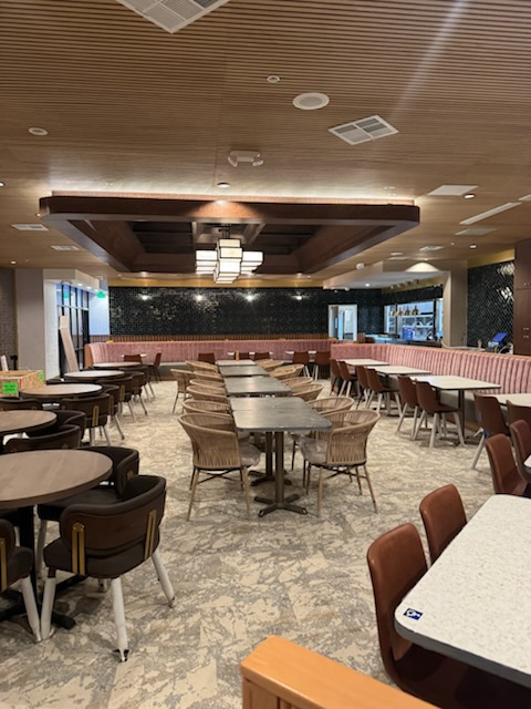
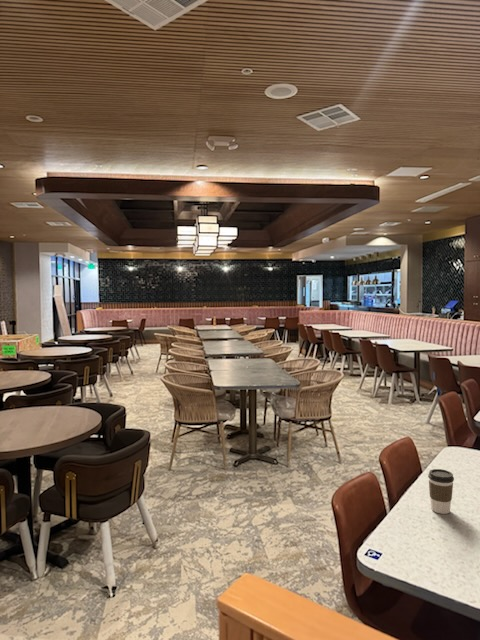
+ coffee cup [427,468,455,515]
